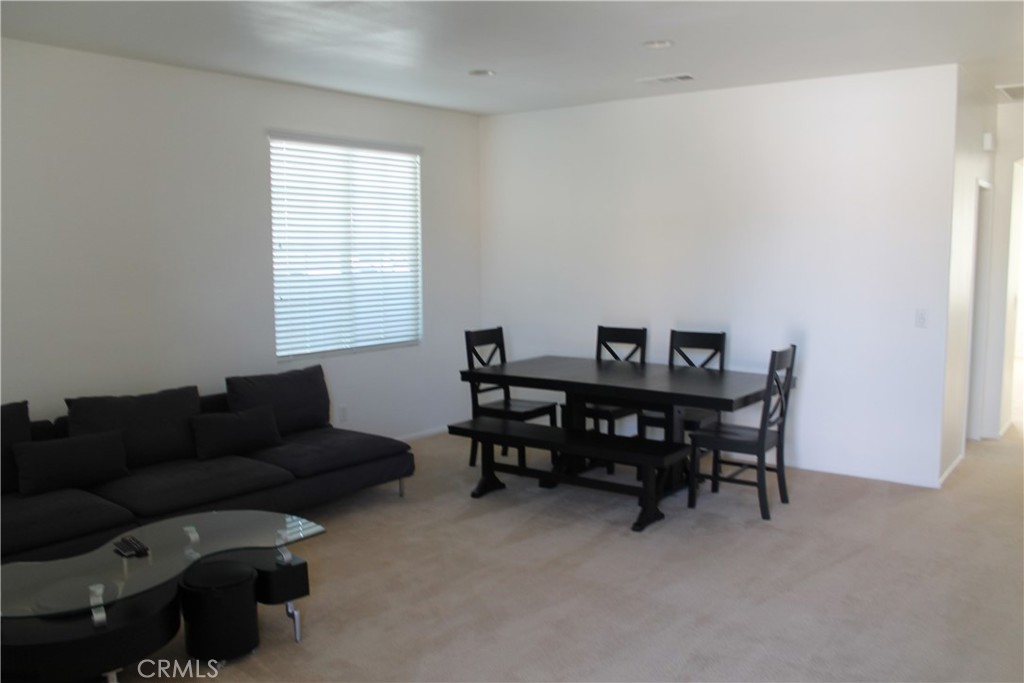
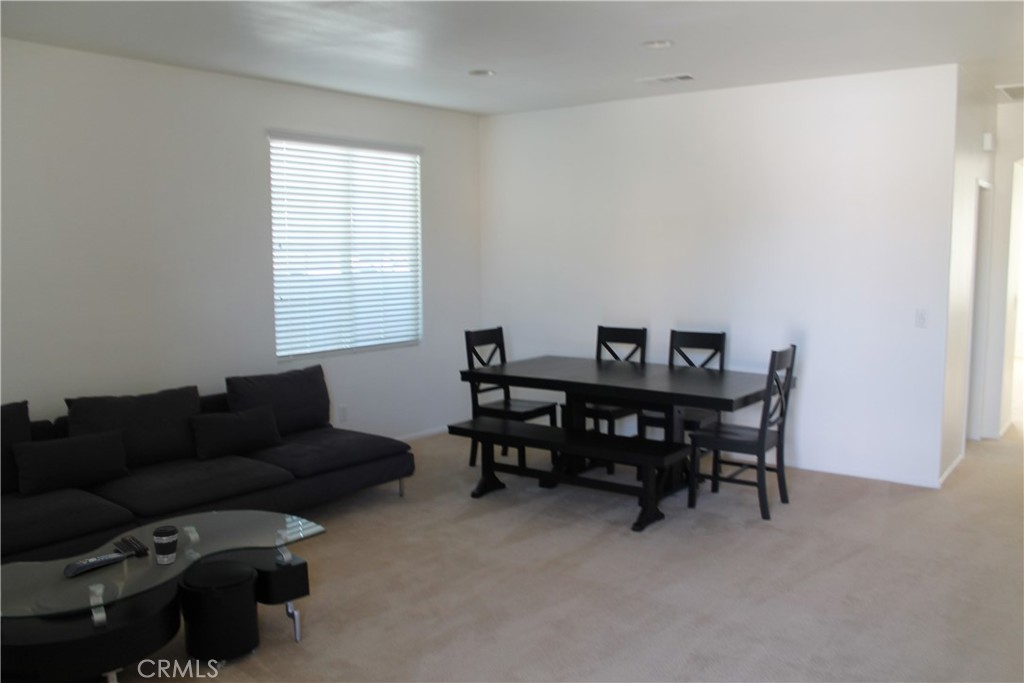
+ remote control [62,552,127,578]
+ coffee cup [152,525,179,565]
